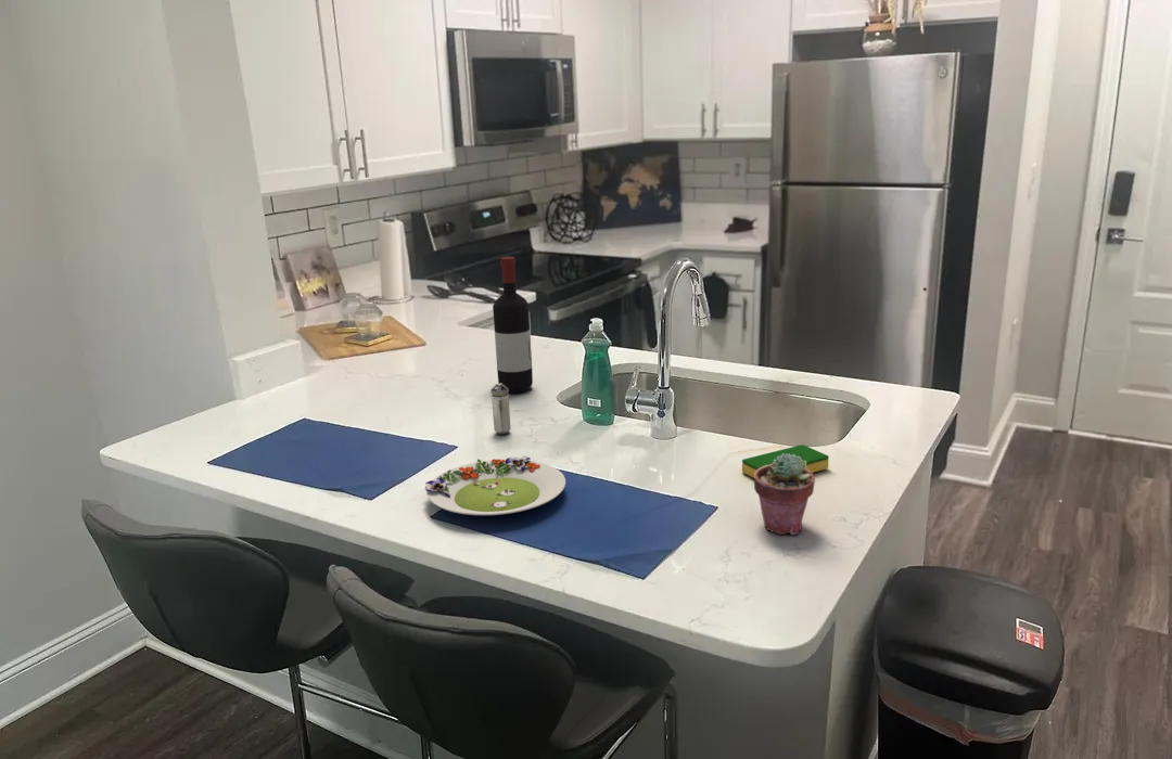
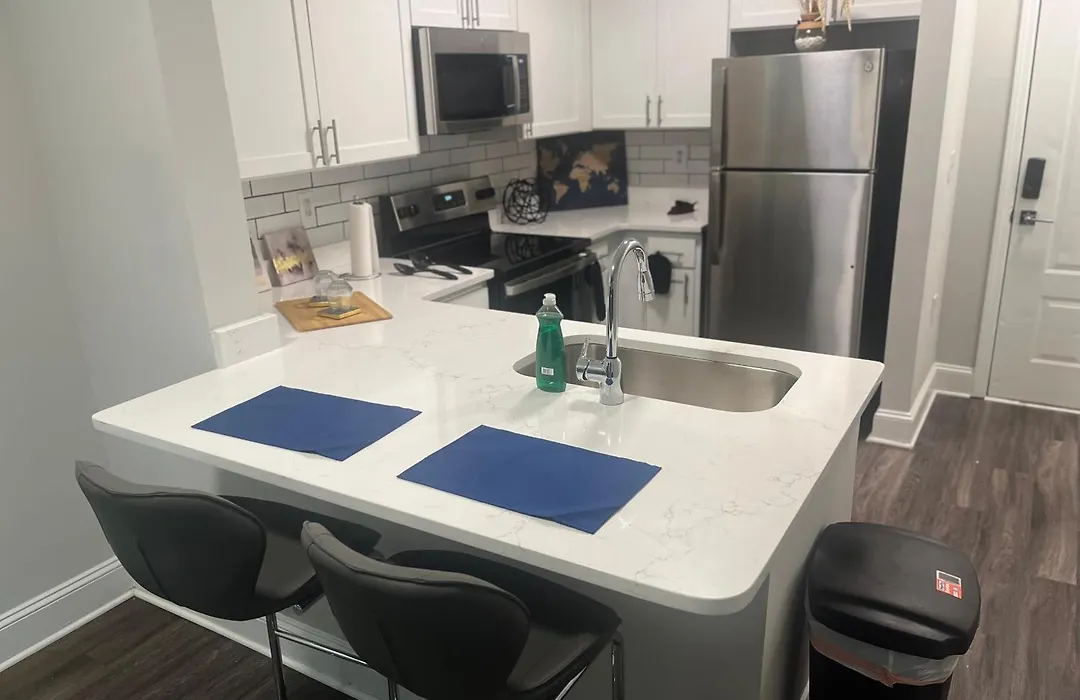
- potted succulent [753,453,816,536]
- wine bottle [492,256,534,394]
- shaker [489,383,512,436]
- dish sponge [741,443,830,478]
- salad plate [424,455,566,516]
